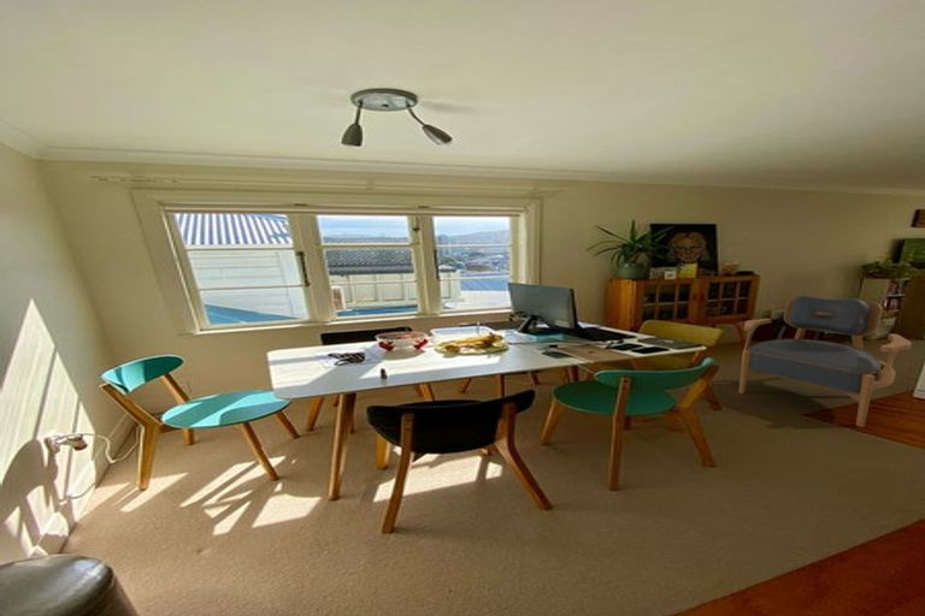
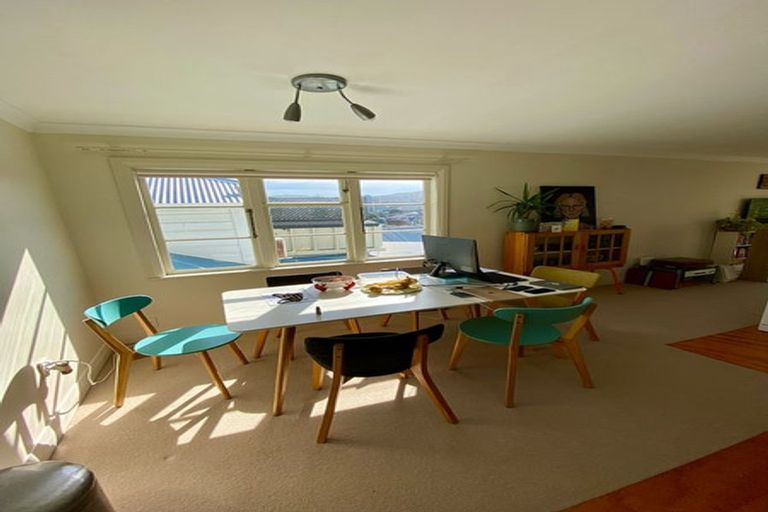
- armchair [738,294,913,428]
